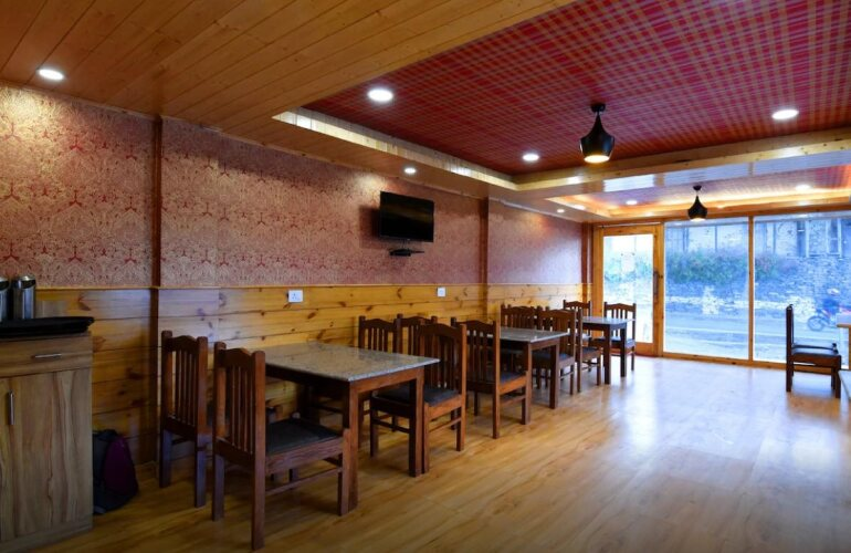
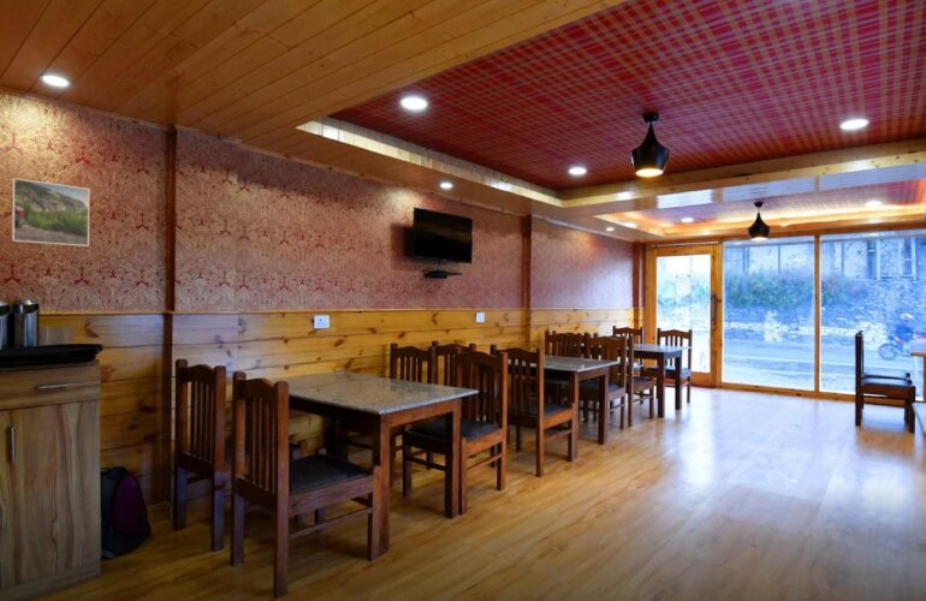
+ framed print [11,177,90,248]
